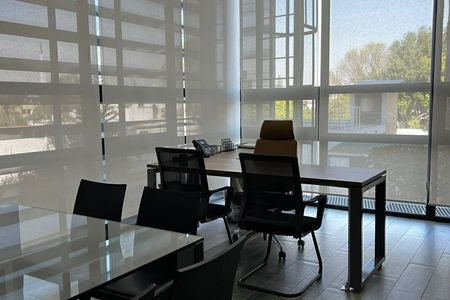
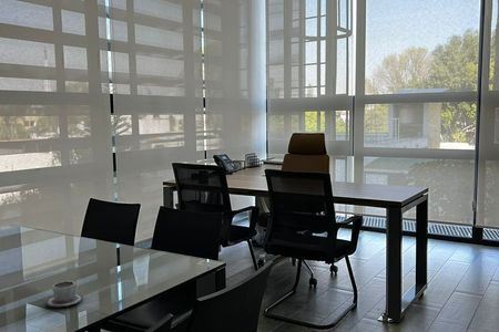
+ cup [44,280,84,308]
